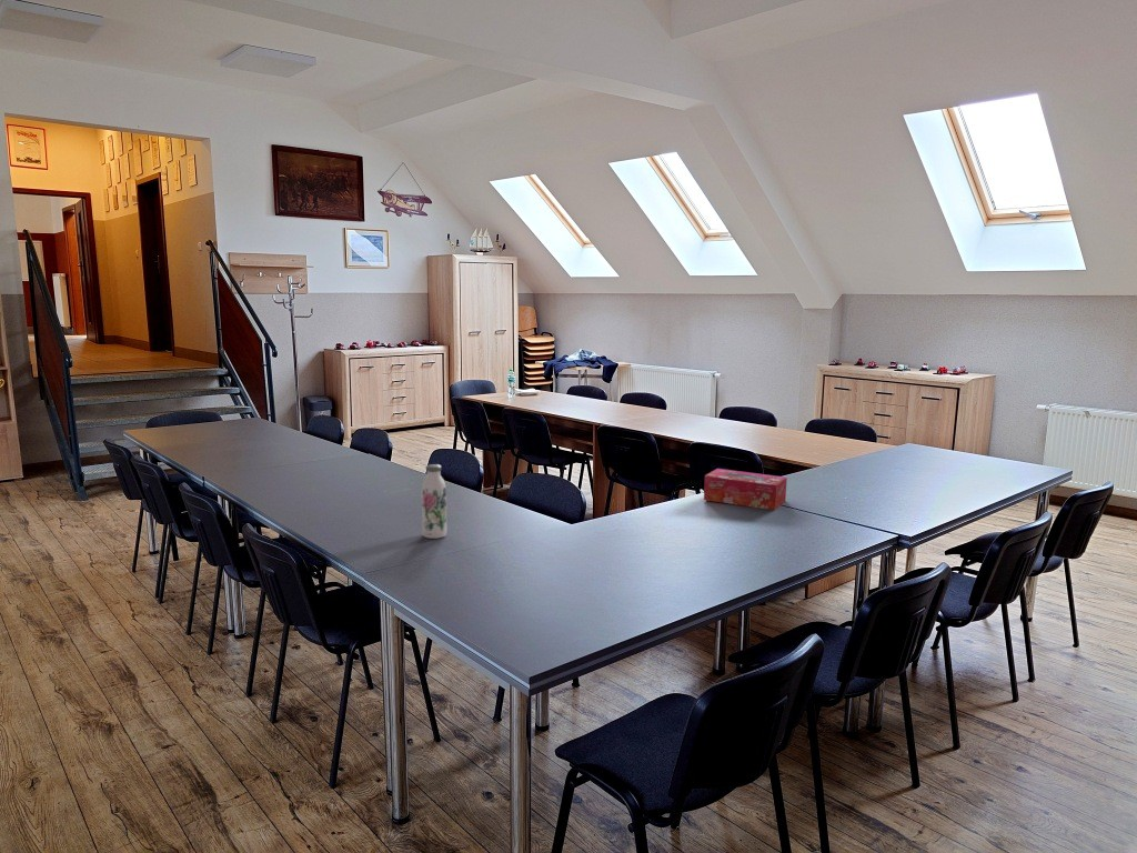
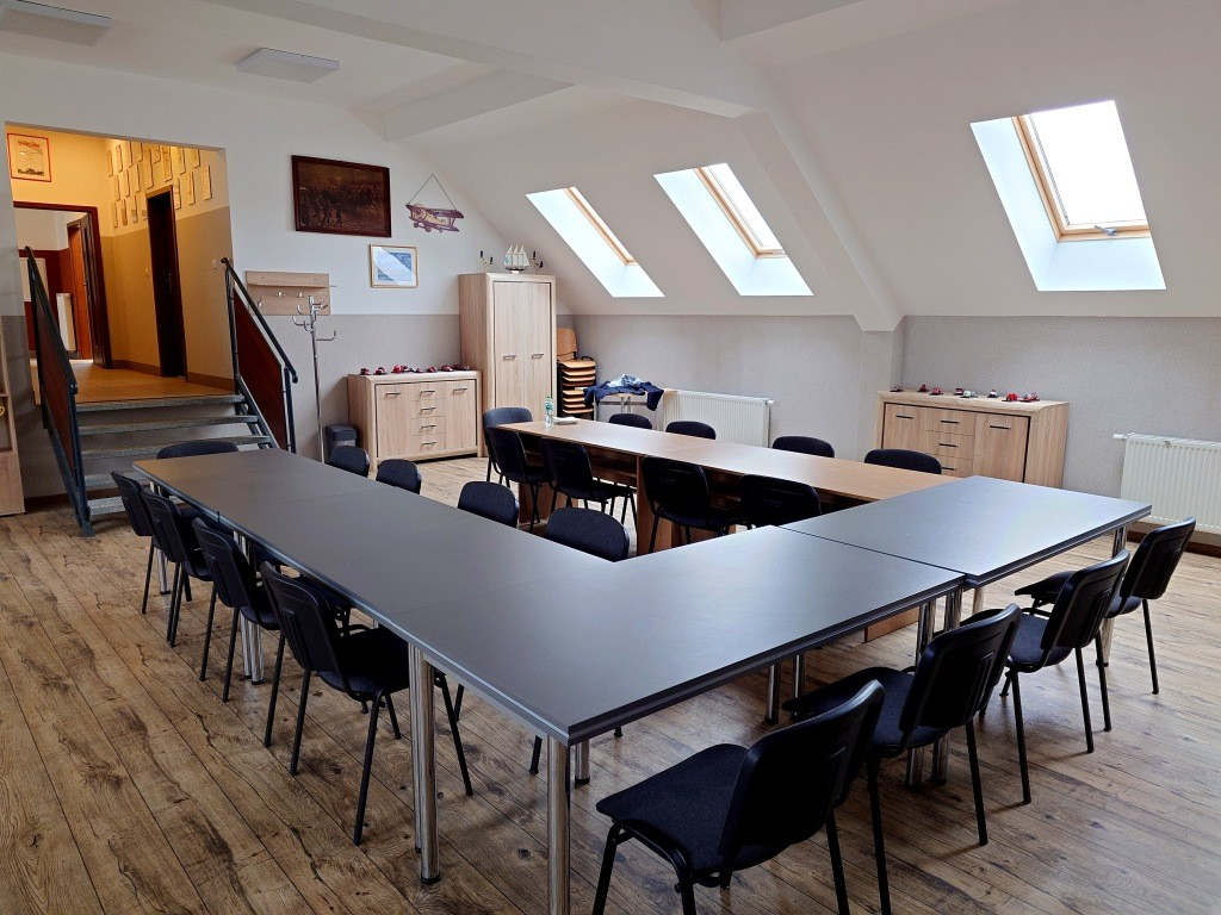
- tissue box [703,468,788,511]
- water bottle [421,463,447,540]
